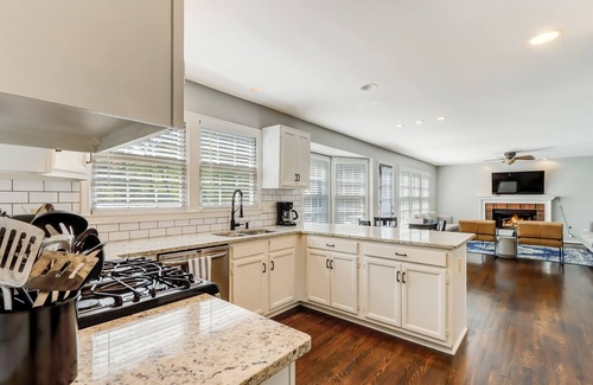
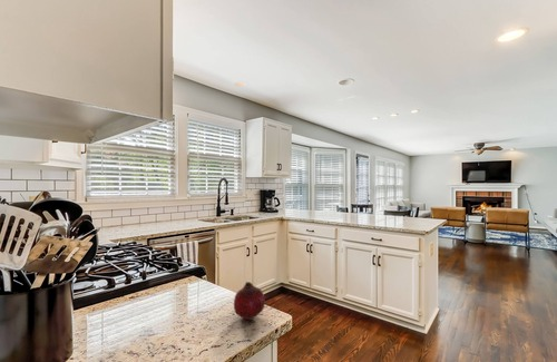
+ fruit [233,281,266,321]
